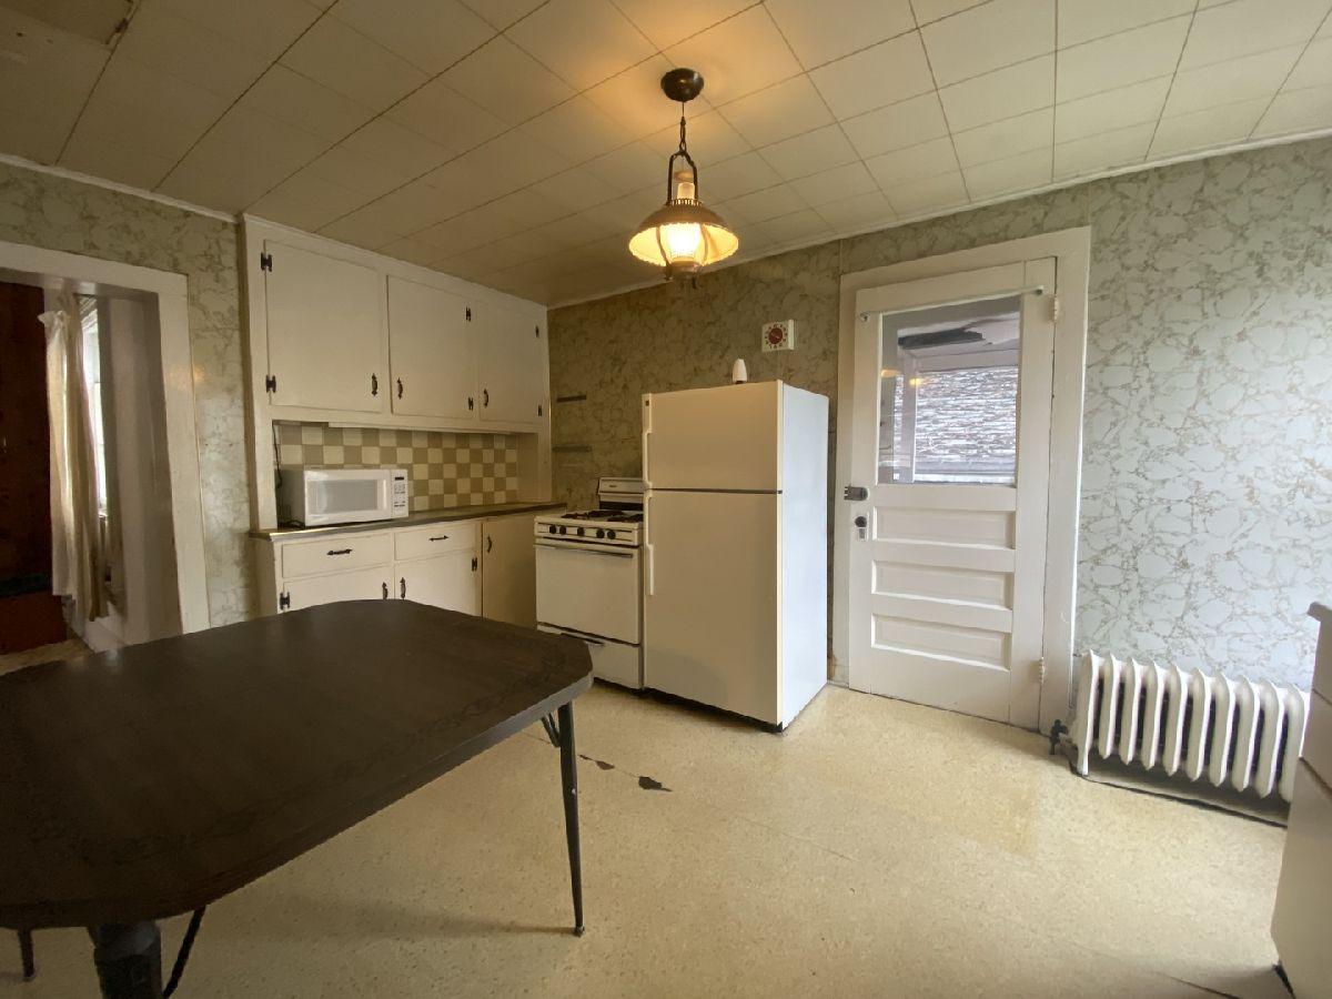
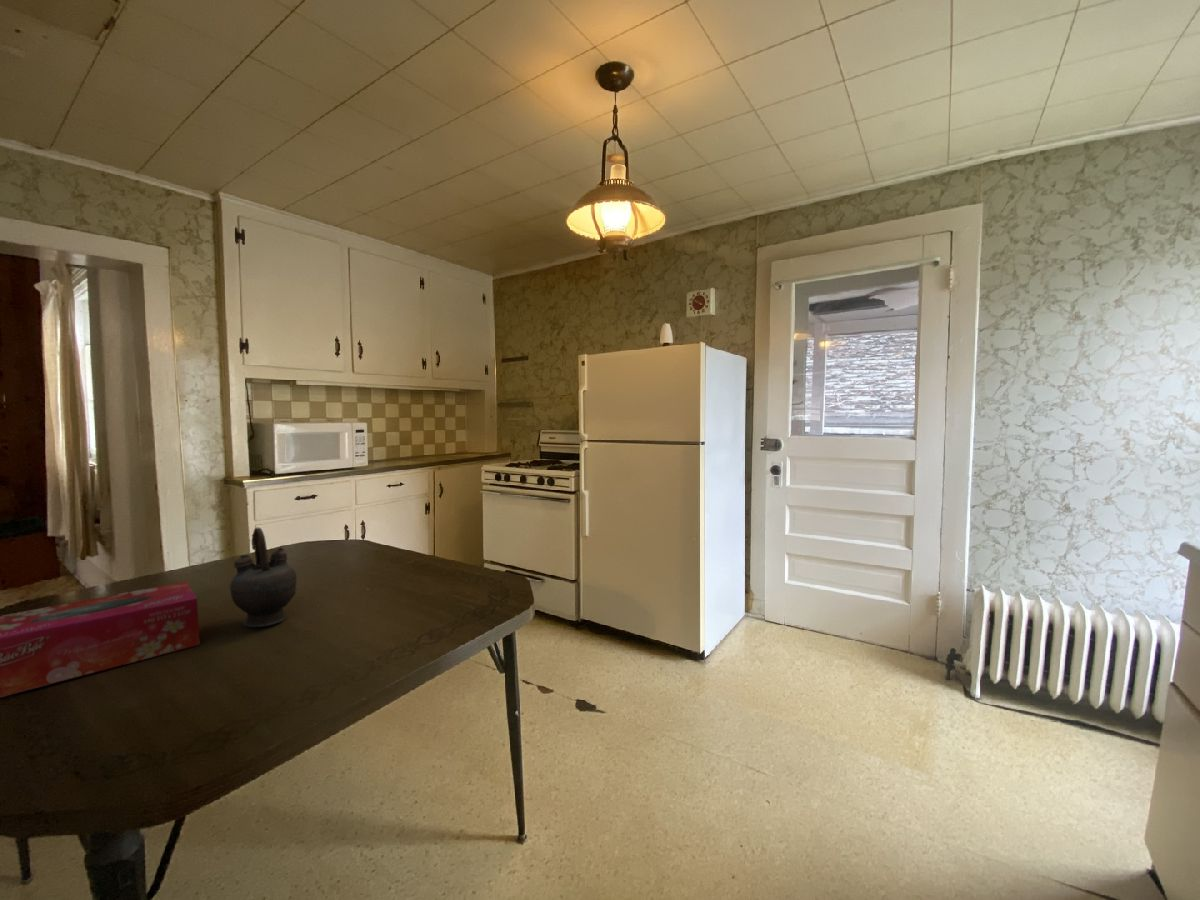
+ tissue box [0,580,201,698]
+ teapot [229,527,298,628]
